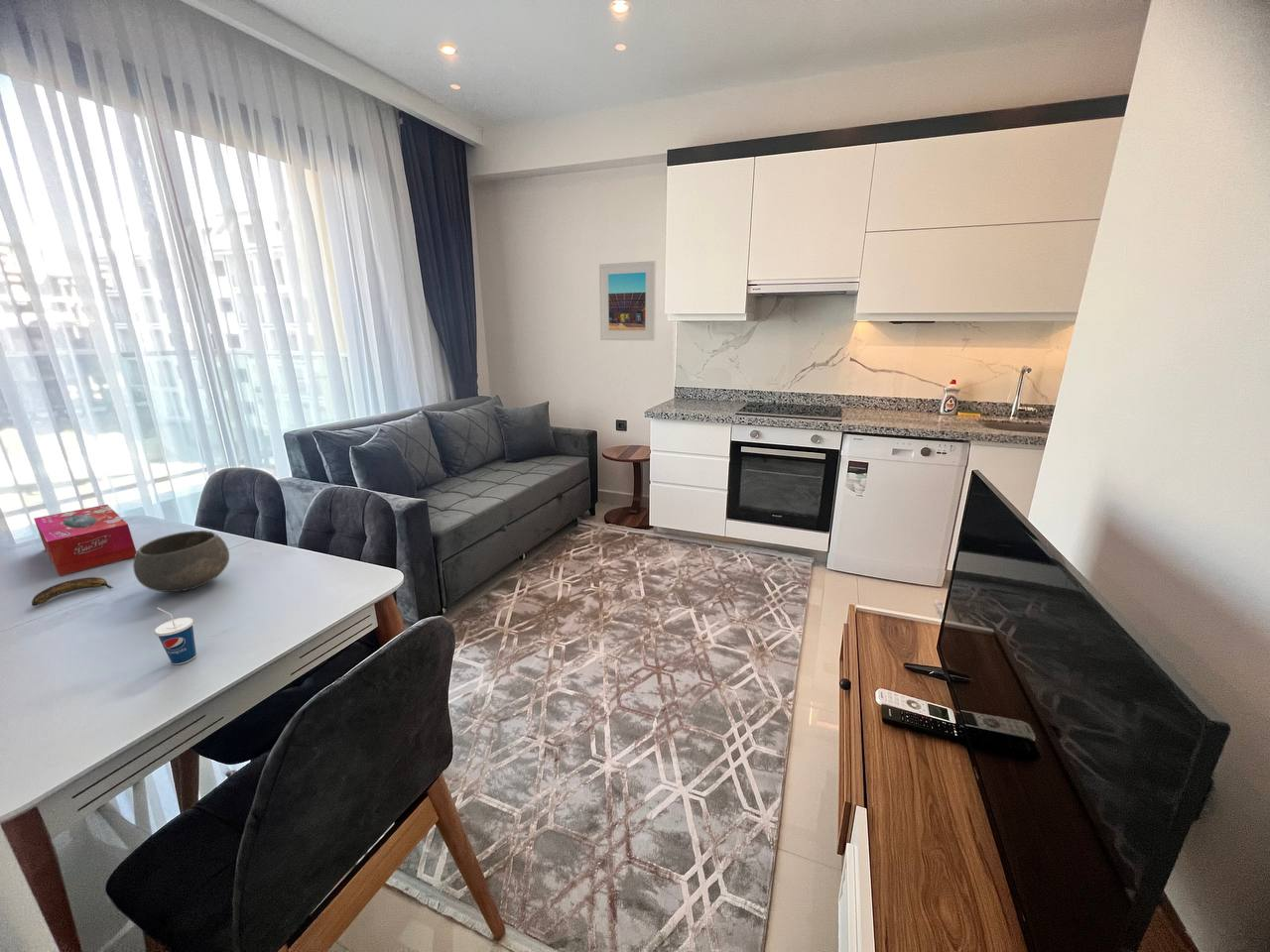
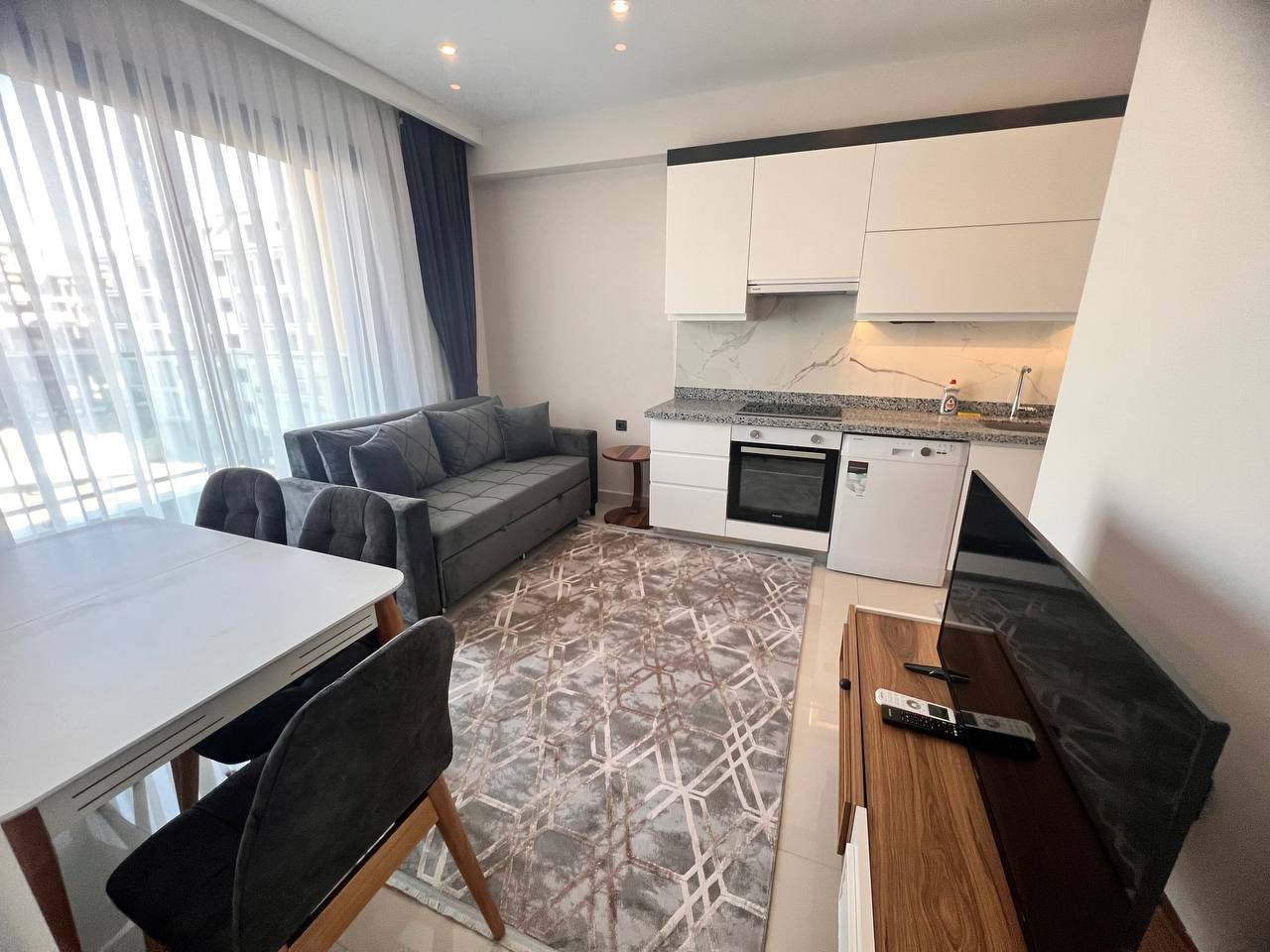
- bowl [132,530,230,593]
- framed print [598,260,657,341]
- cup [154,607,197,665]
- banana [31,576,114,607]
- tissue box [33,504,137,577]
